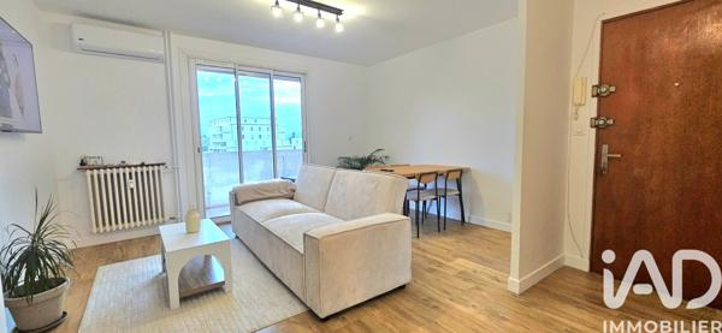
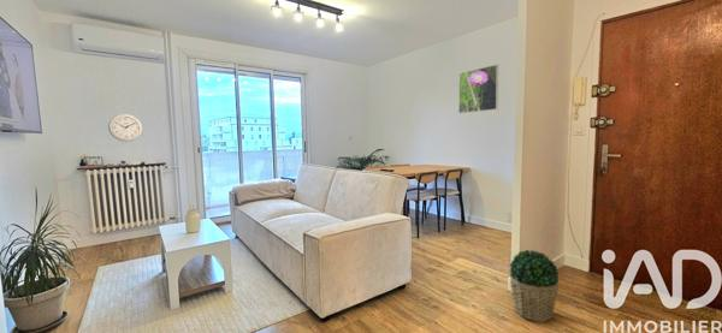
+ wall clock [107,113,143,142]
+ potted plant [508,249,560,323]
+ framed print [457,64,499,114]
